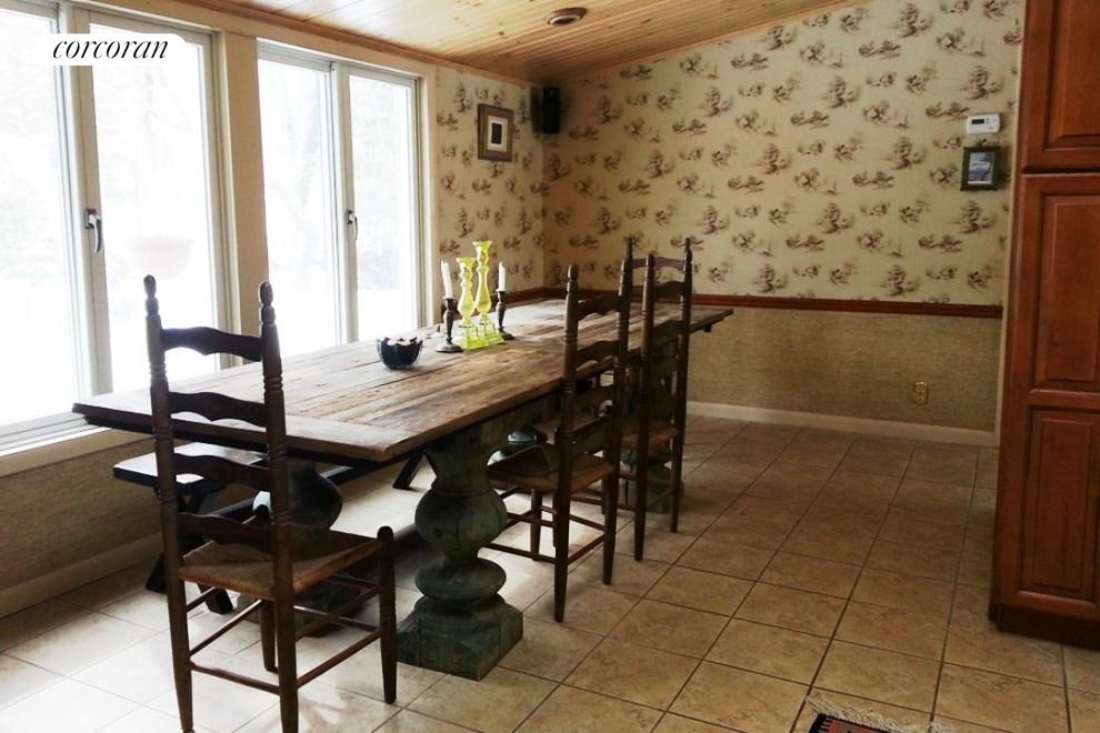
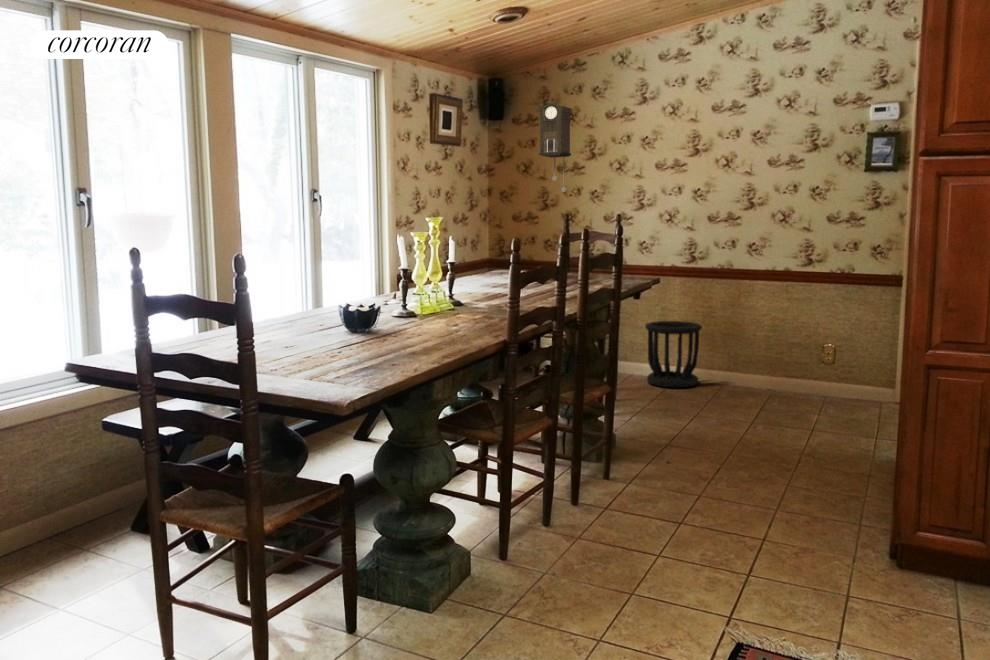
+ wastebasket [644,320,703,388]
+ pendulum clock [538,102,573,193]
